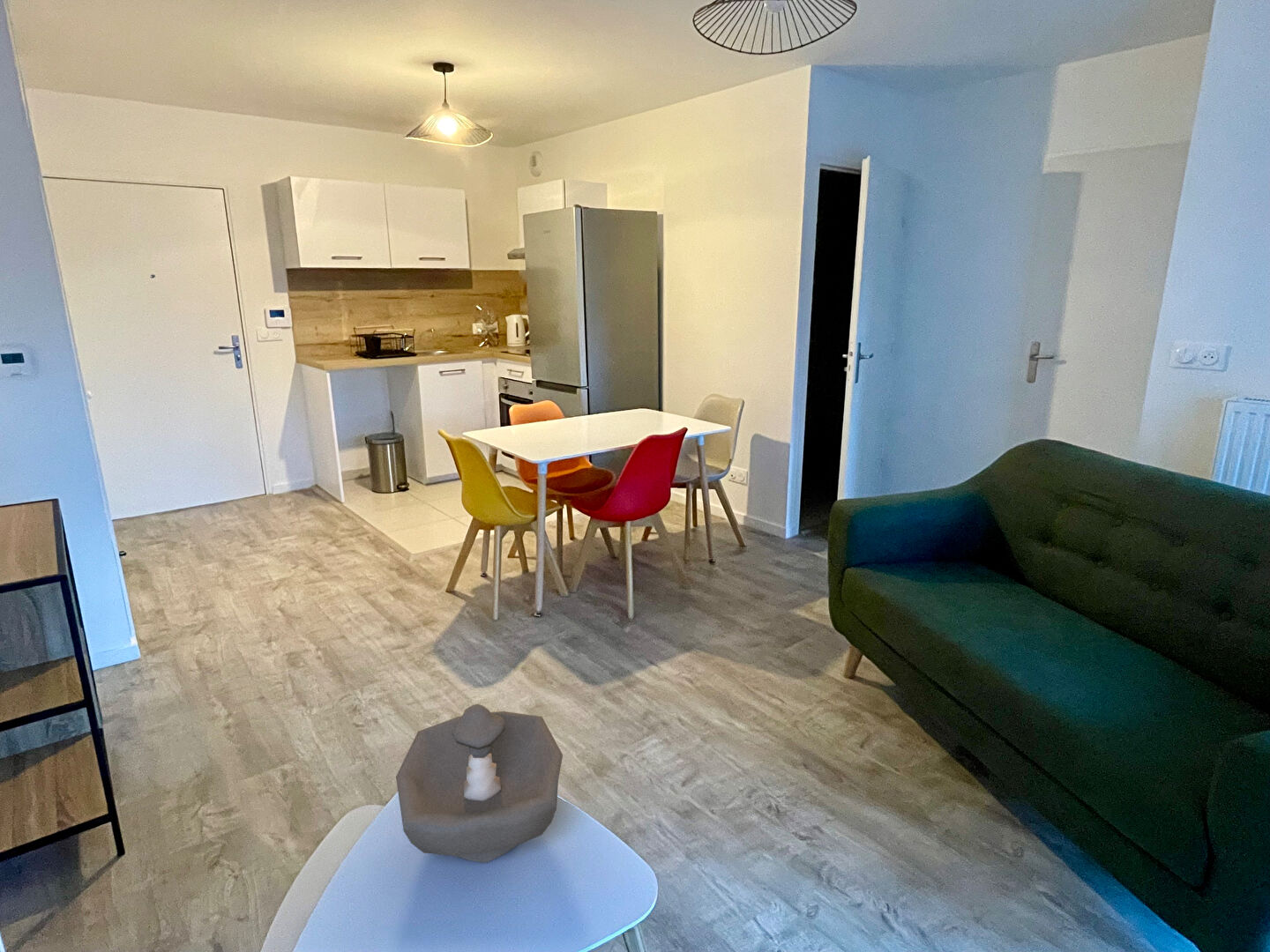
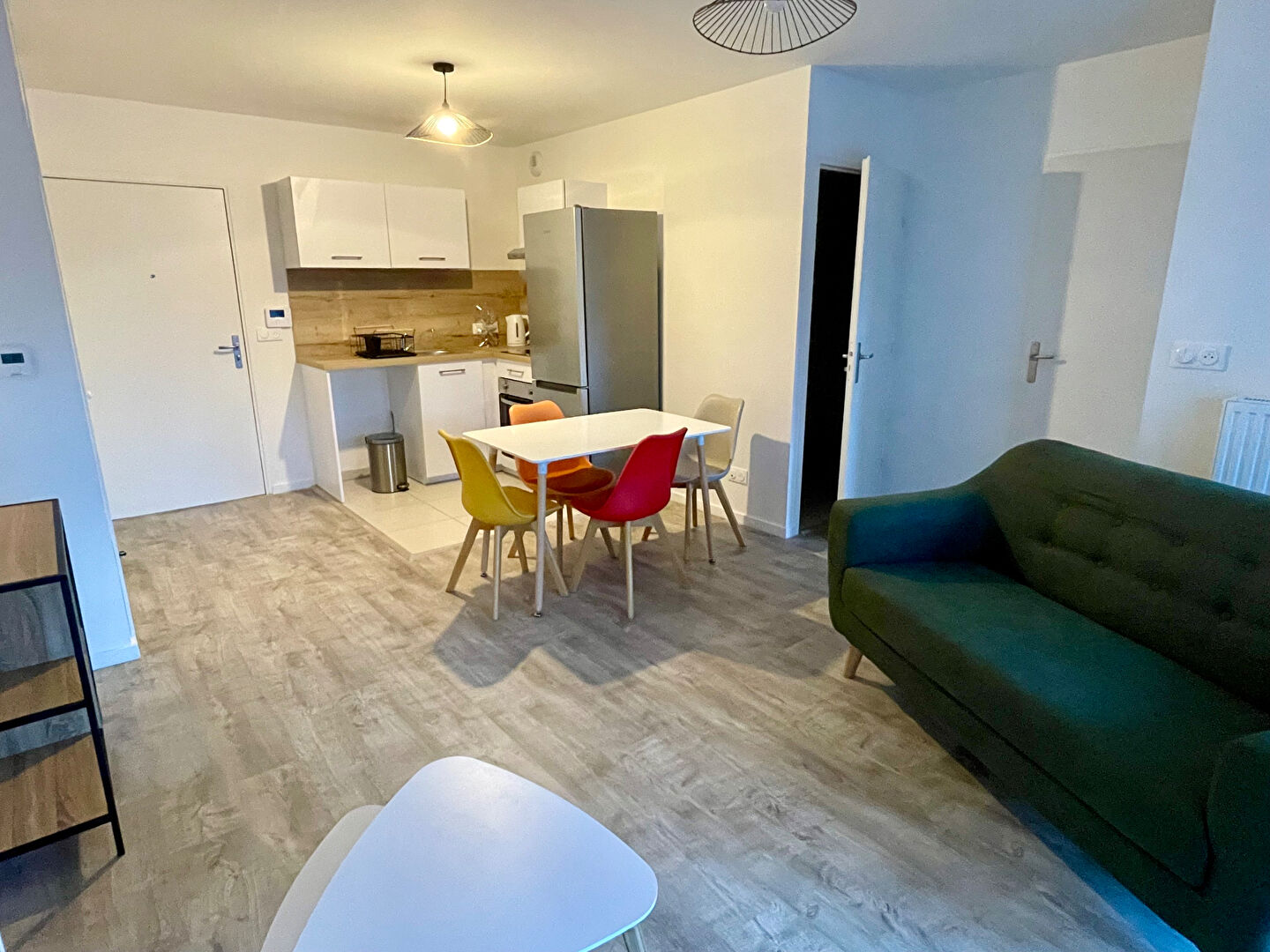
- decorative bowl [395,703,564,864]
